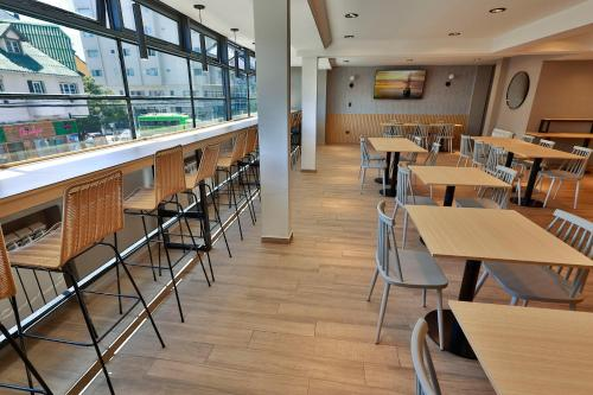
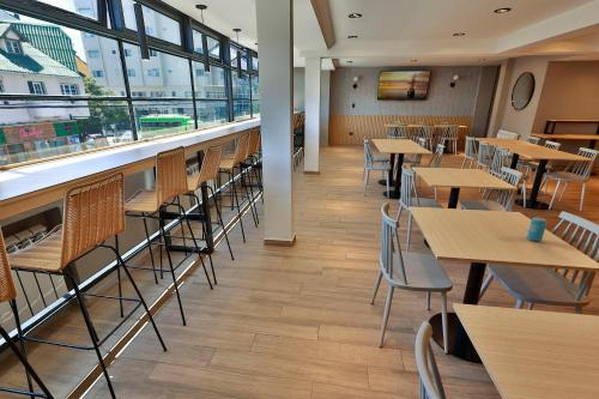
+ beverage can [526,216,547,242]
